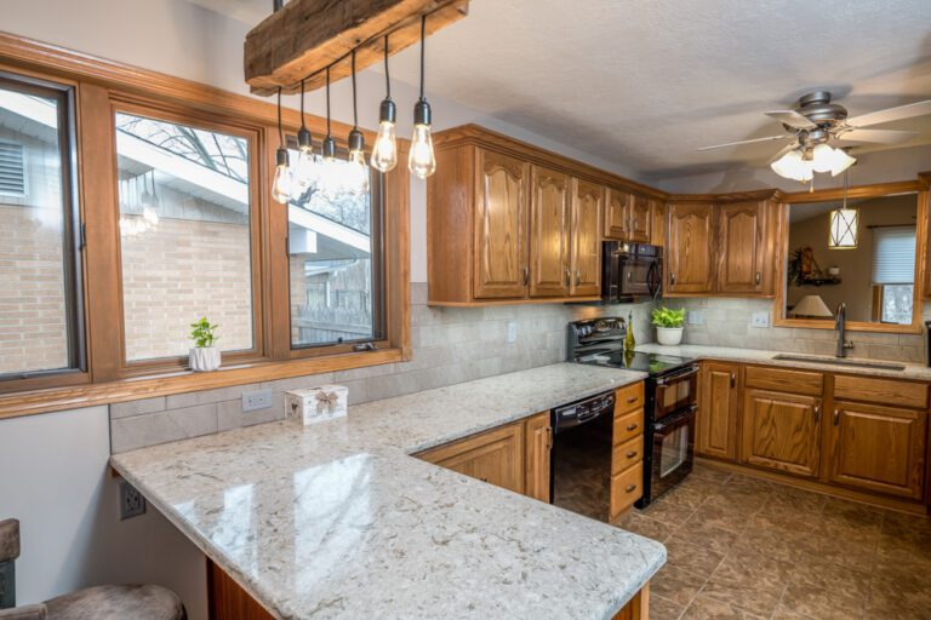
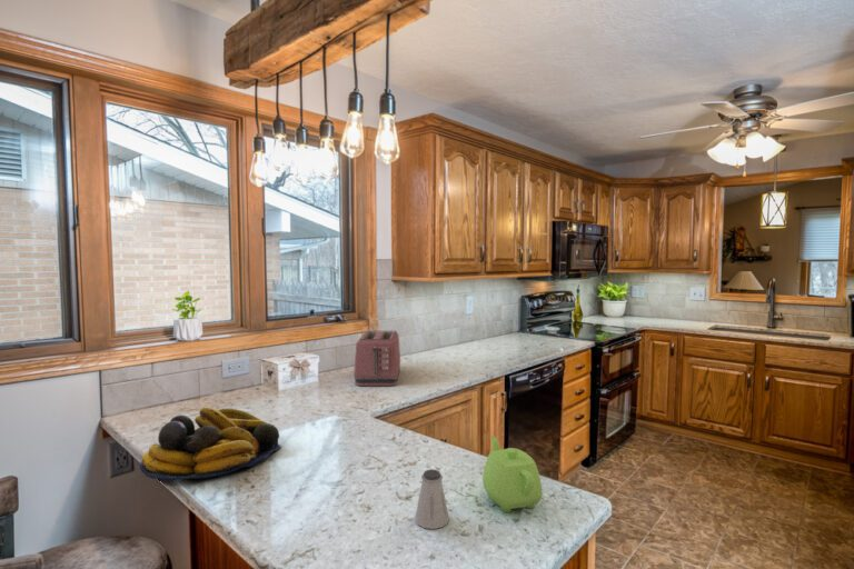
+ fruit bowl [139,406,282,482]
+ toaster [352,330,401,387]
+ teapot [481,435,544,513]
+ saltshaker [414,468,450,530]
